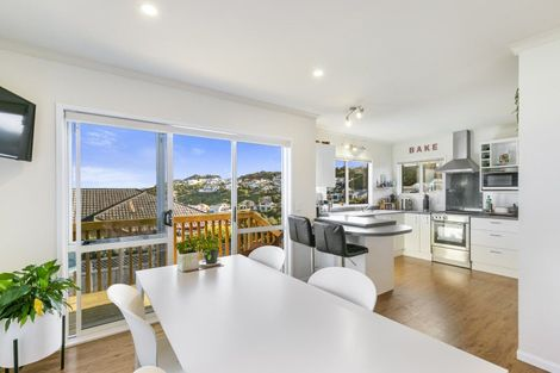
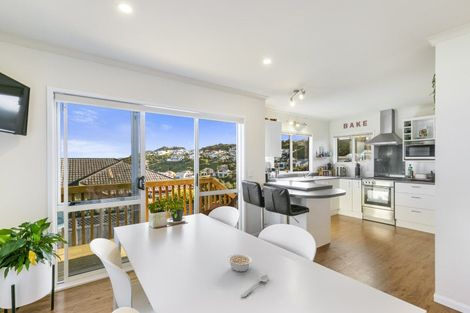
+ spoon [240,274,270,298]
+ legume [227,253,253,272]
